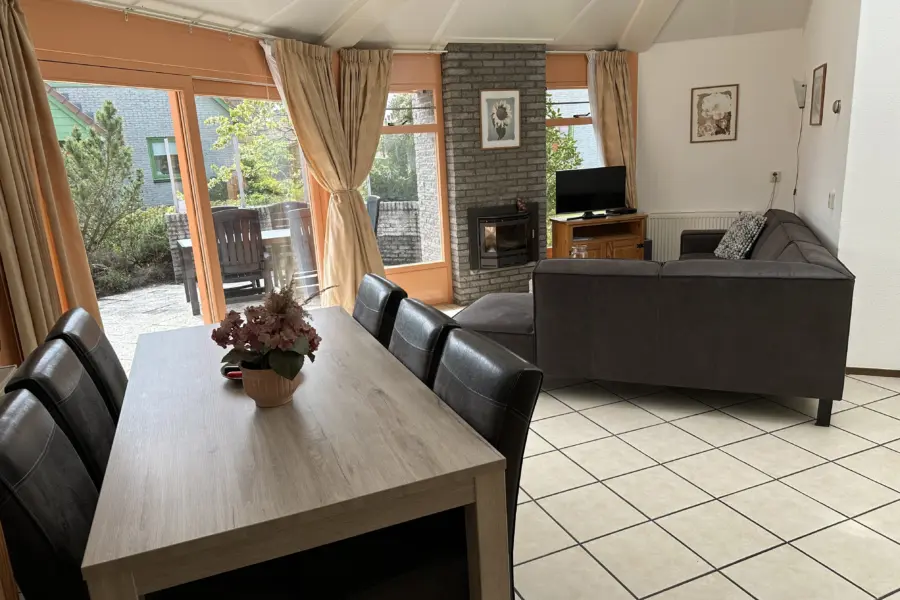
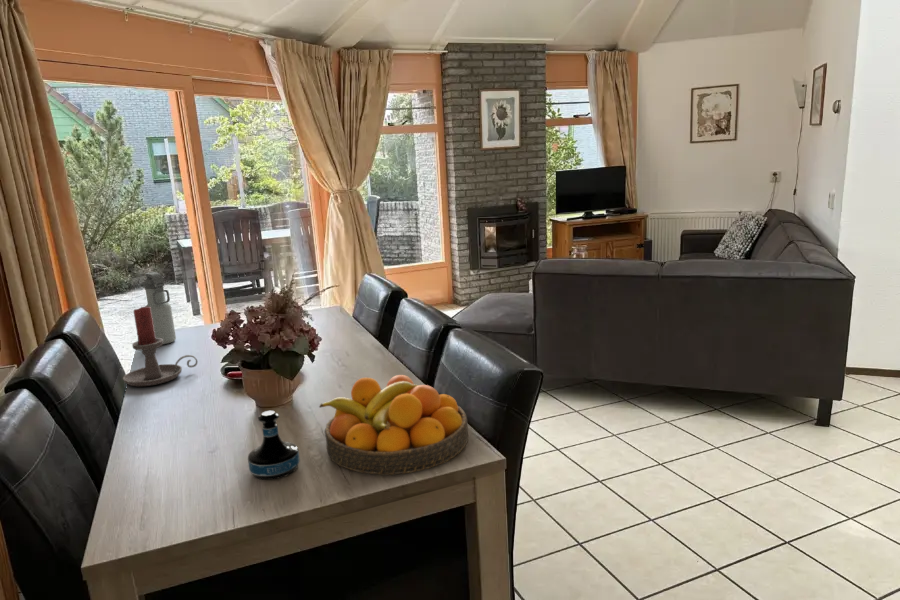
+ candle holder [122,306,199,387]
+ fruit bowl [318,374,469,476]
+ tequila bottle [247,410,301,481]
+ water bottle [143,271,177,345]
